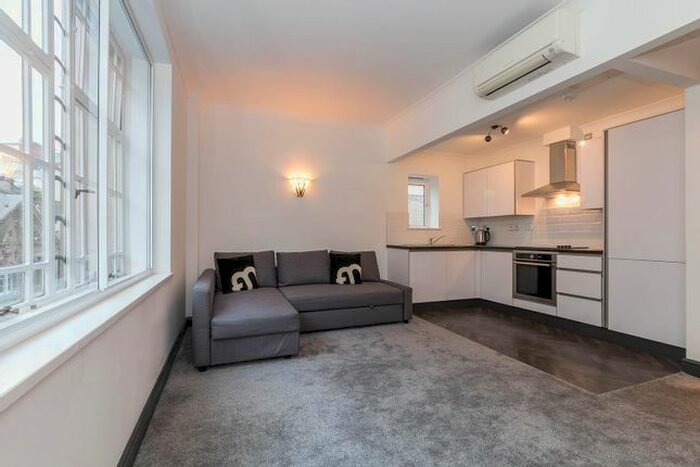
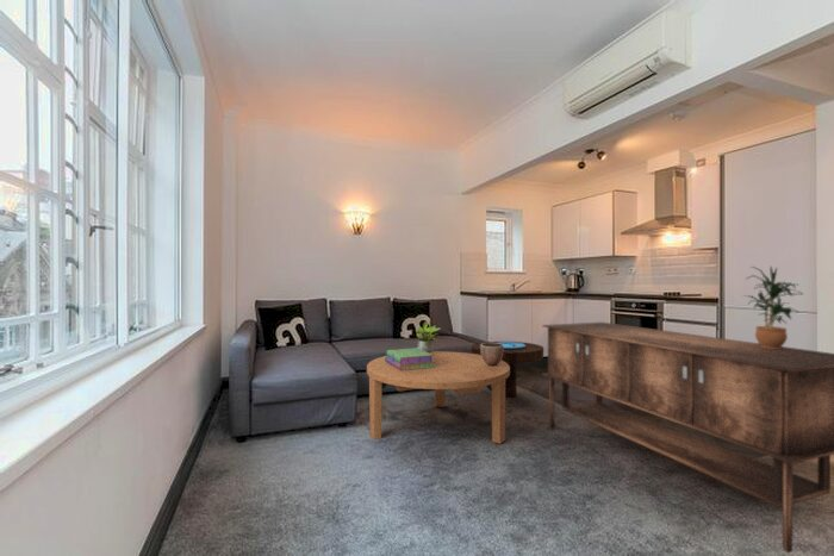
+ side table [471,341,544,399]
+ potted plant [742,265,807,349]
+ stack of books [385,346,435,370]
+ coffee table [366,350,510,445]
+ sideboard [541,321,834,554]
+ decorative bowl [480,342,504,366]
+ potted plant [415,320,442,354]
